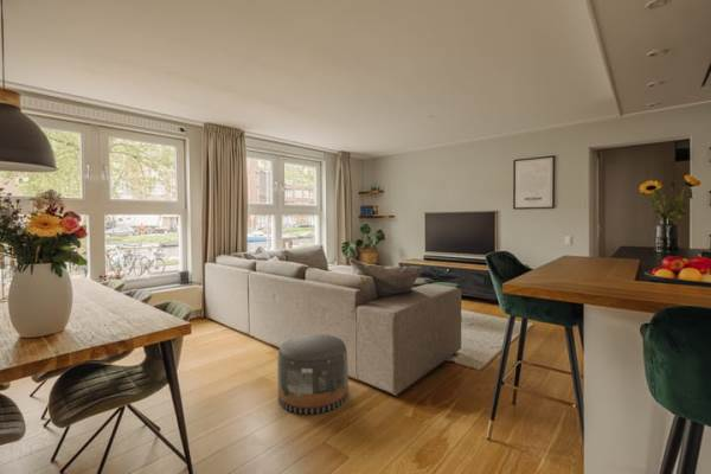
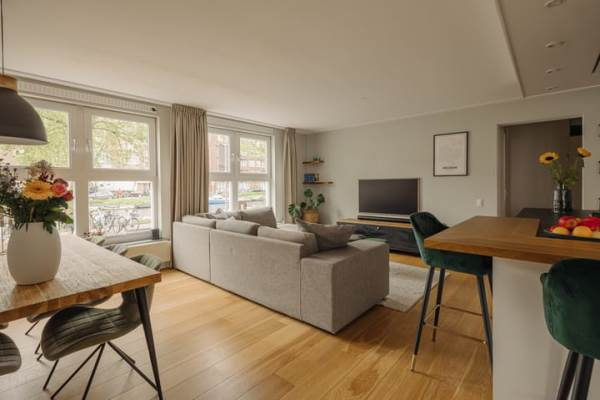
- pouf [276,333,350,415]
